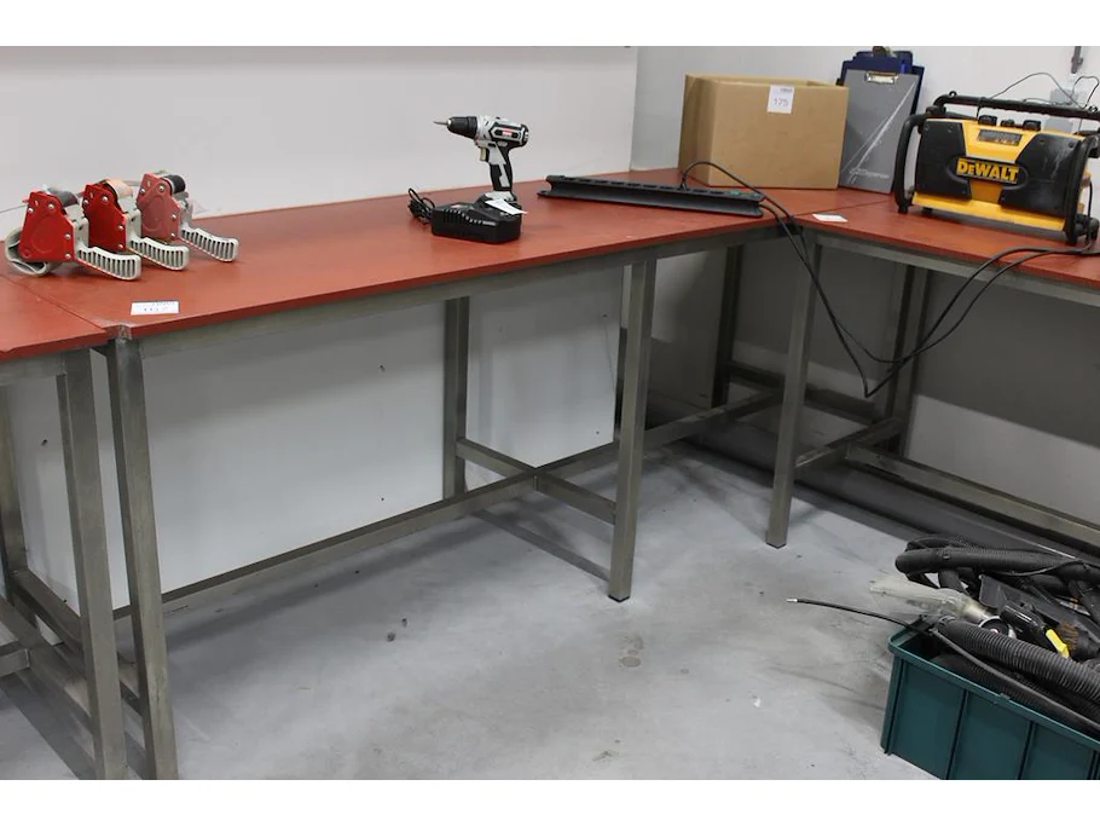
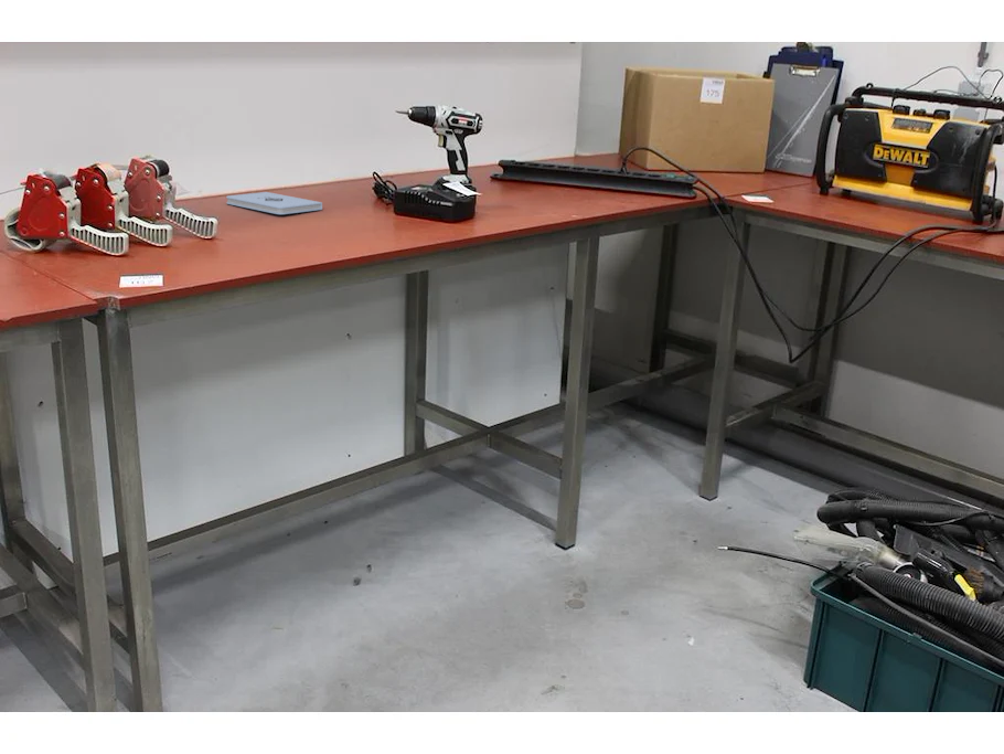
+ notepad [225,191,323,215]
